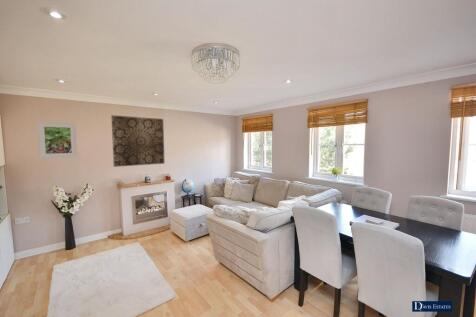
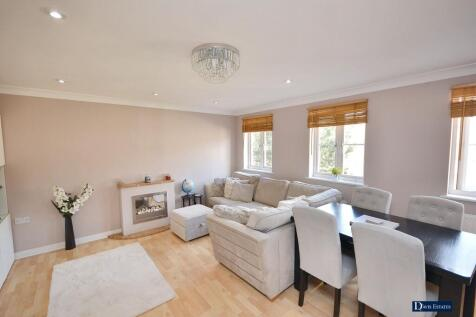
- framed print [36,120,79,160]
- wall art [110,114,165,168]
